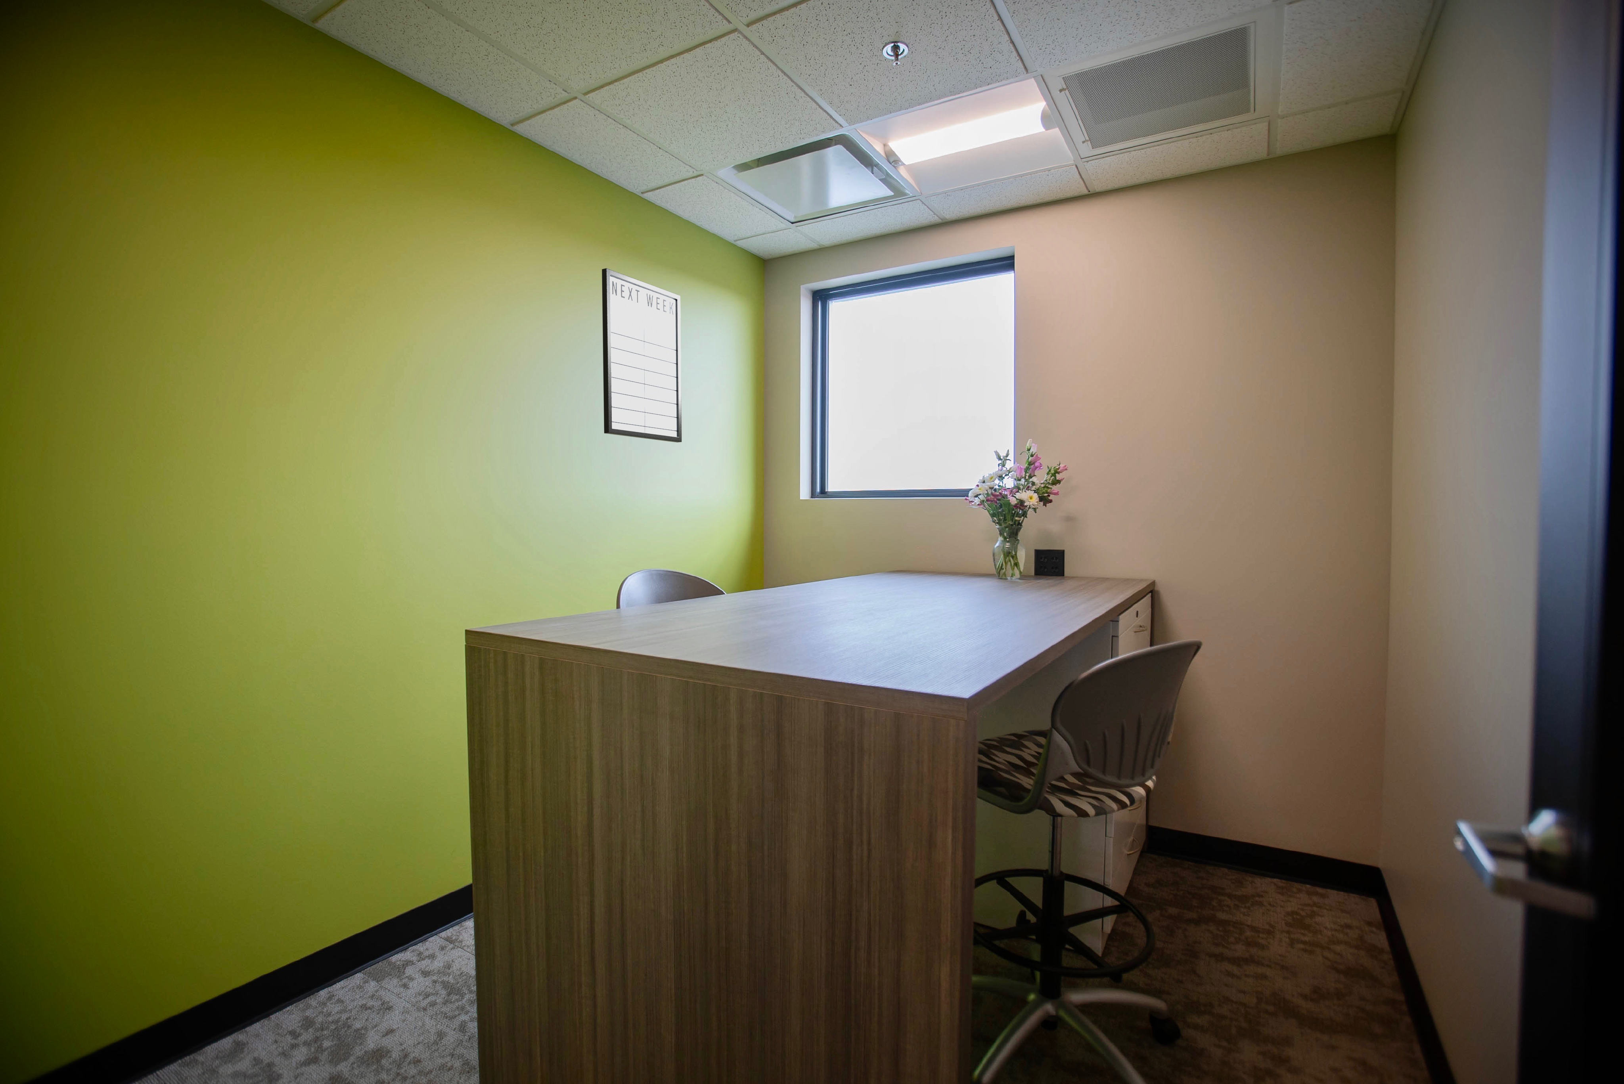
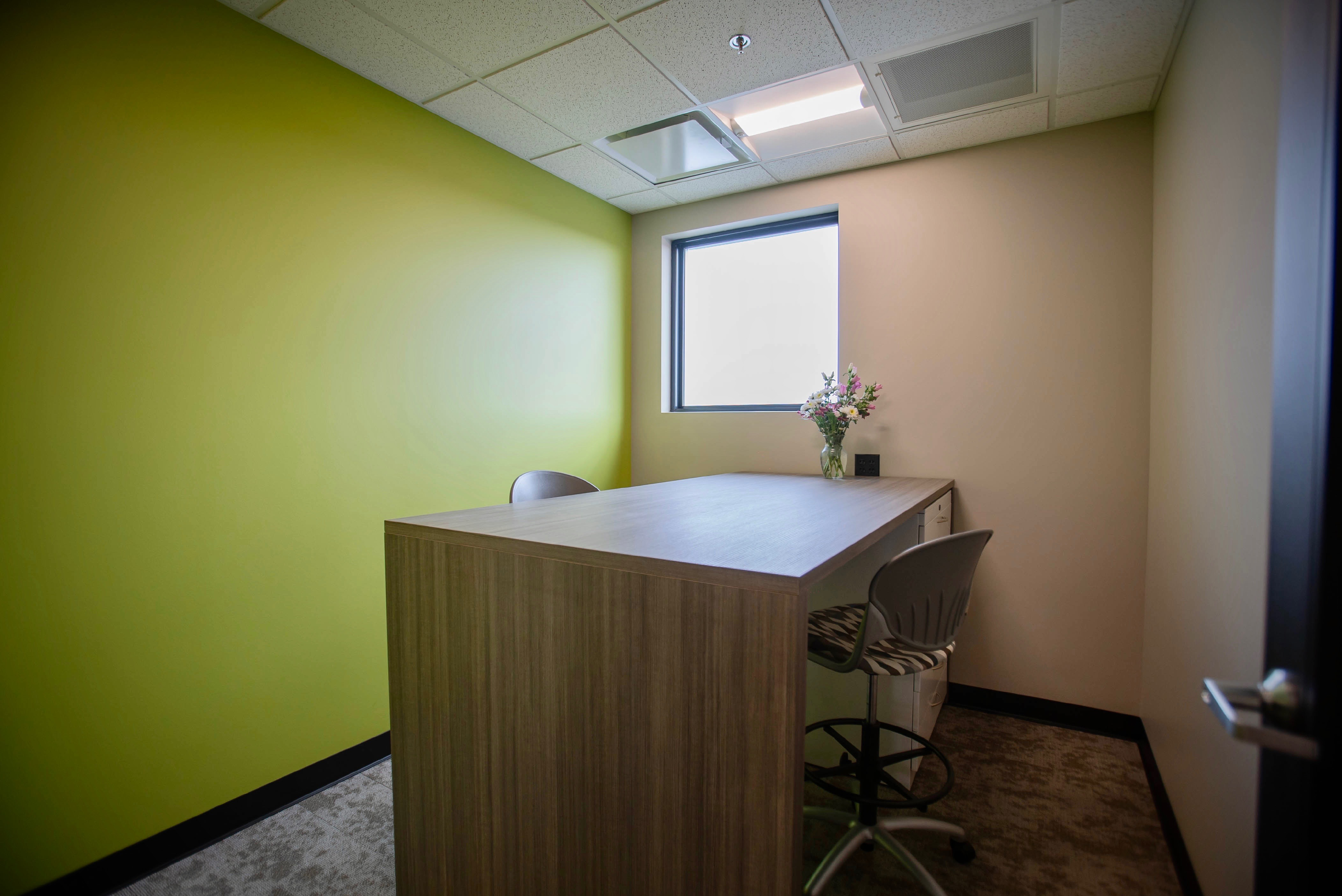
- writing board [601,267,683,443]
